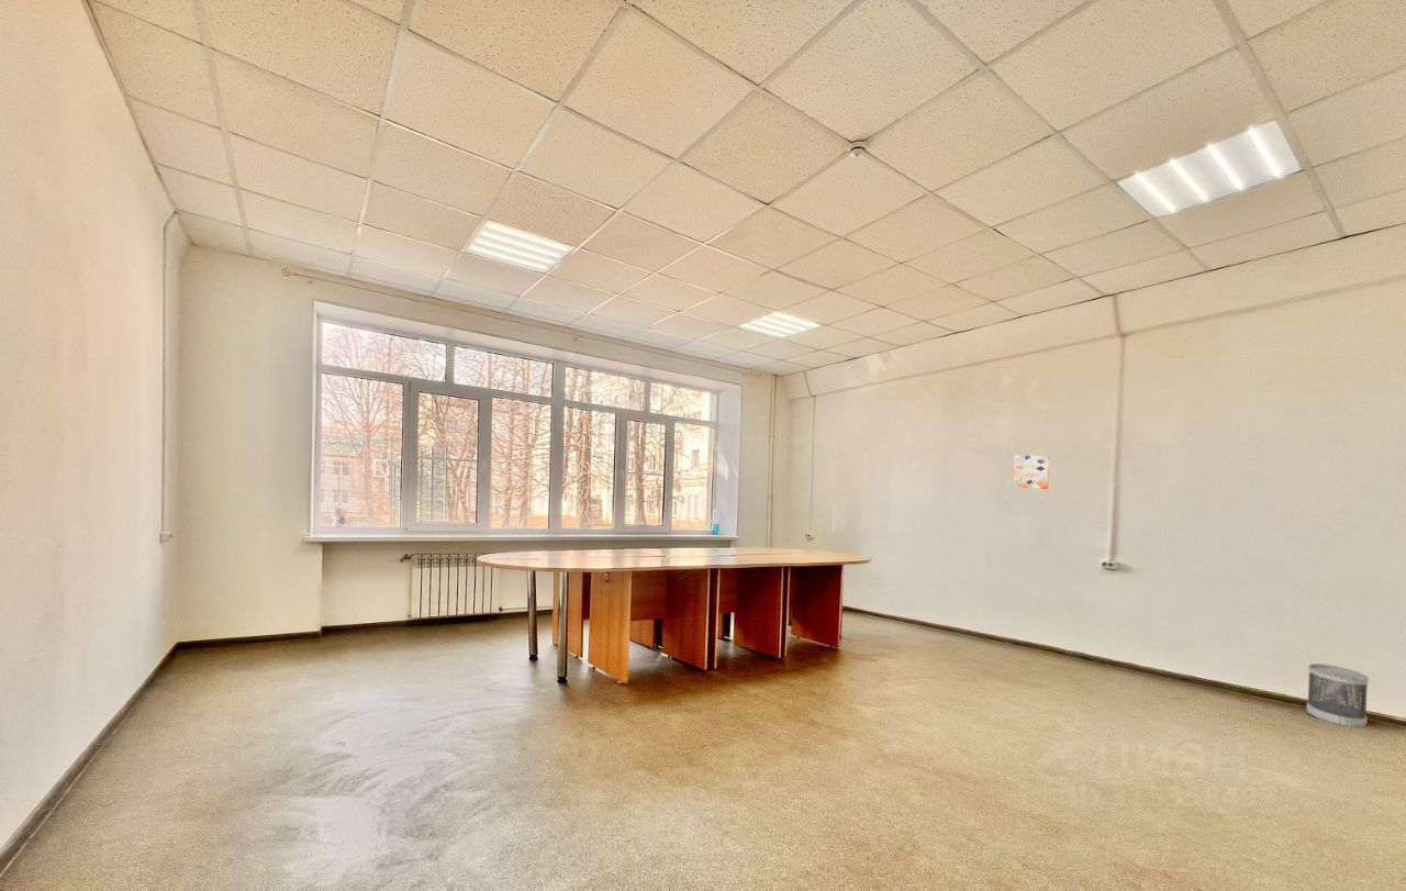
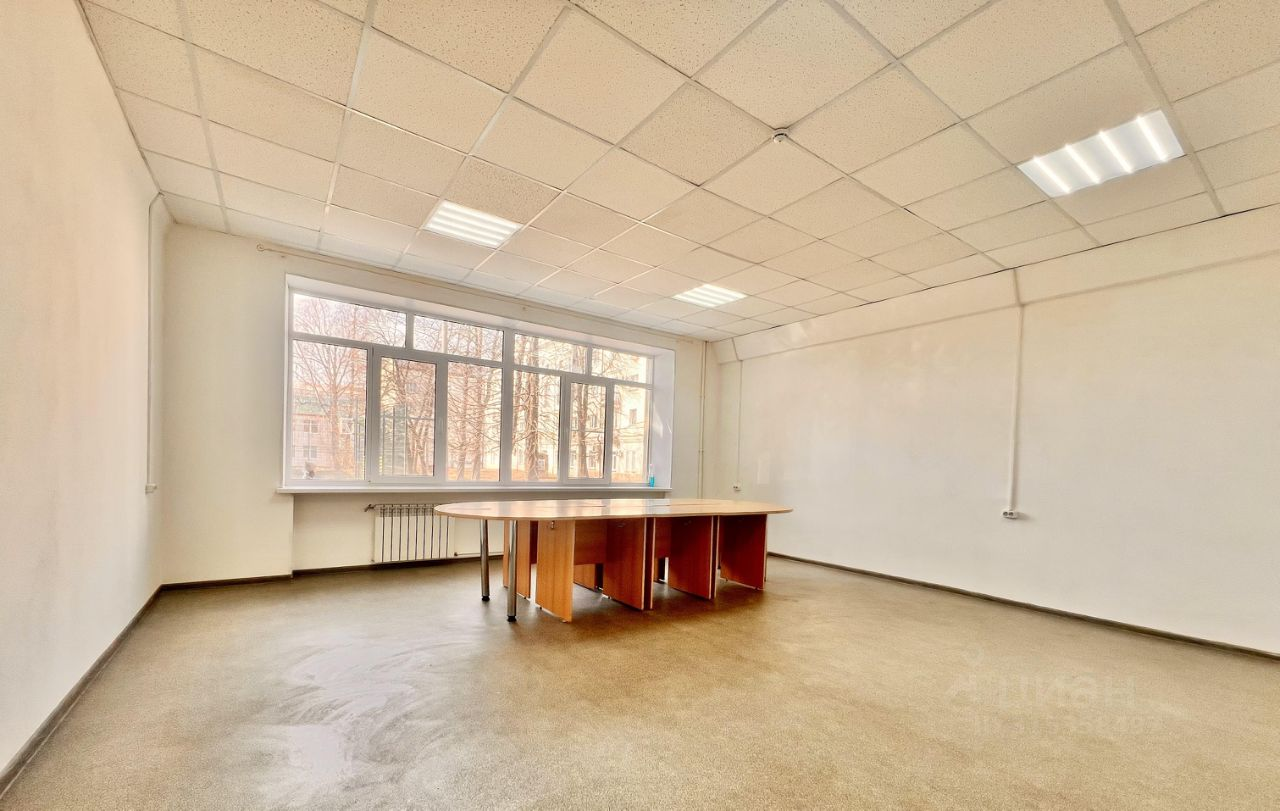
- wall art [1013,454,1051,490]
- wastebasket [1305,662,1370,727]
